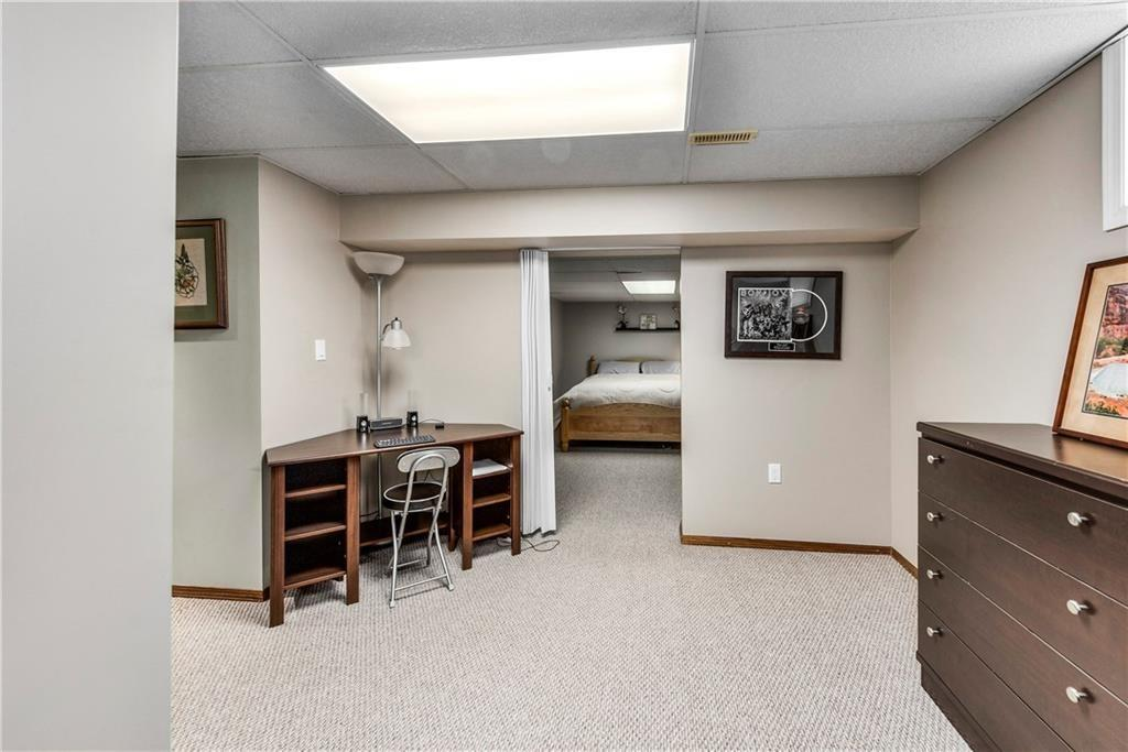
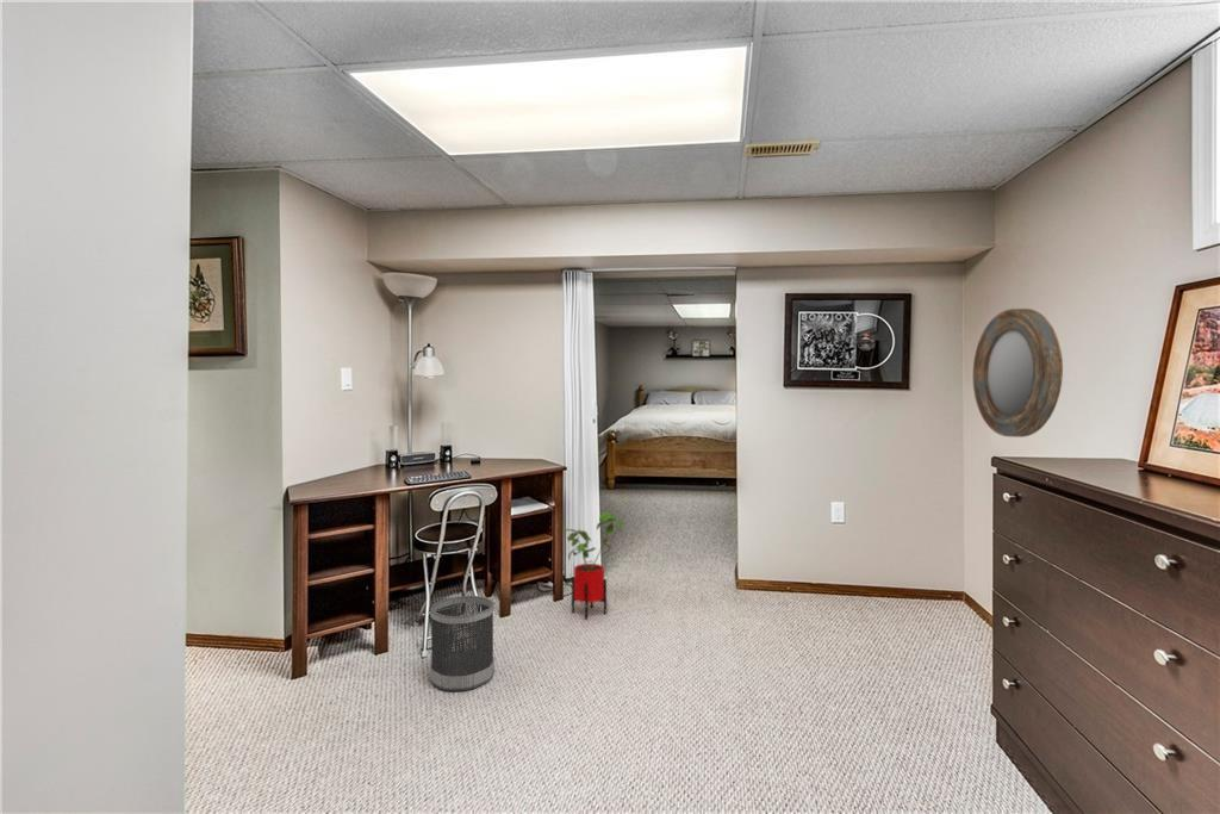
+ house plant [562,510,627,621]
+ home mirror [972,307,1064,439]
+ wastebasket [429,595,496,692]
